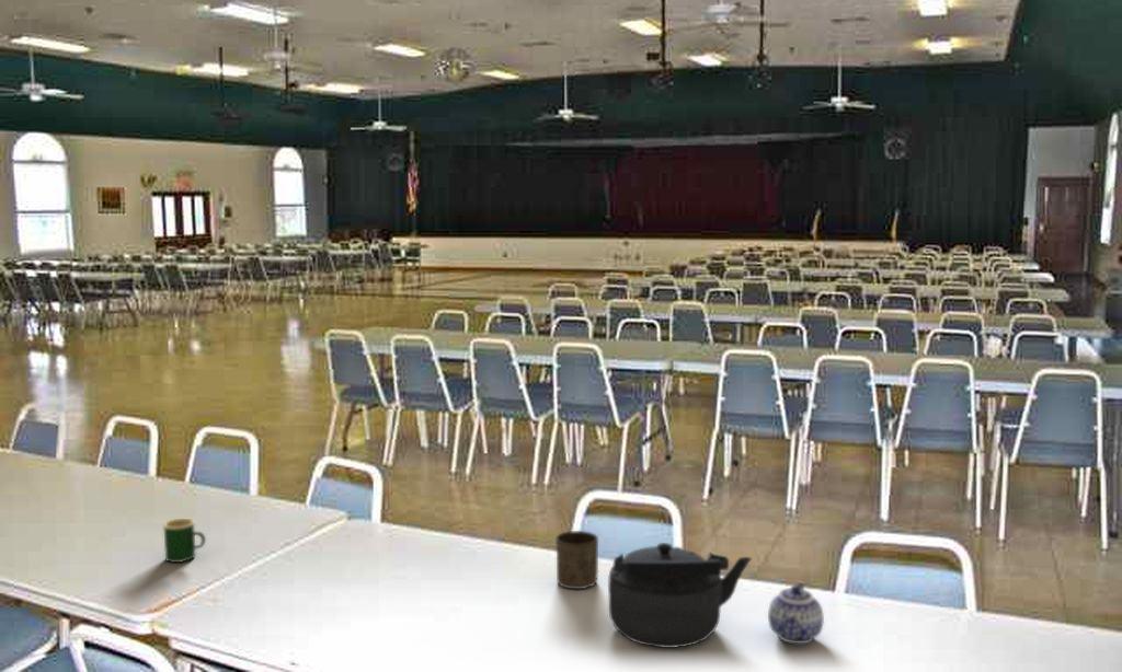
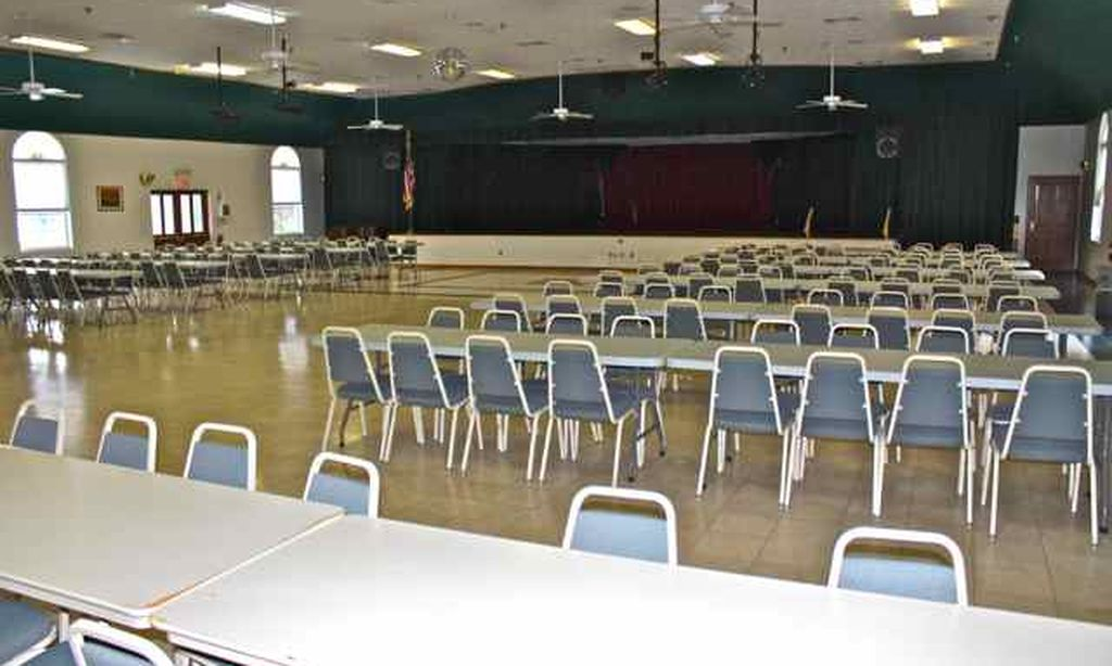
- teapot [767,581,825,645]
- mug [162,518,207,564]
- cup [554,530,599,590]
- kettle [607,542,753,649]
